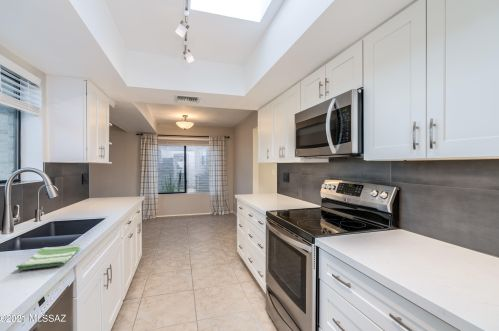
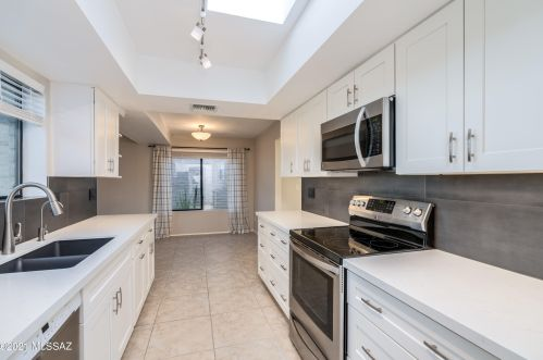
- dish towel [15,243,81,271]
